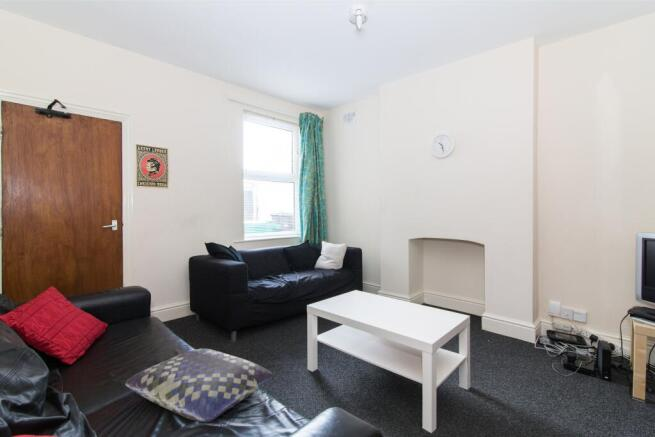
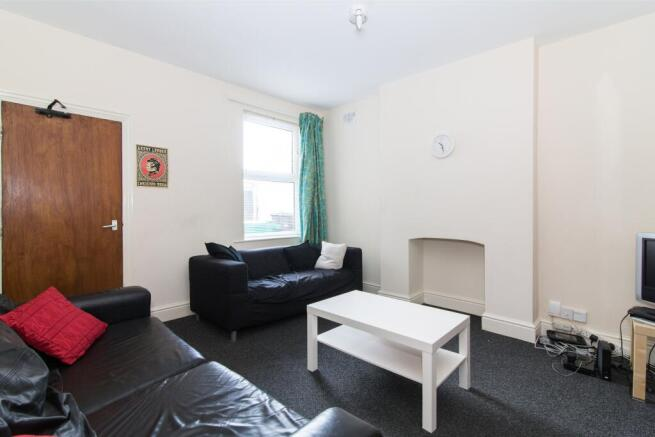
- cushion [123,348,274,423]
